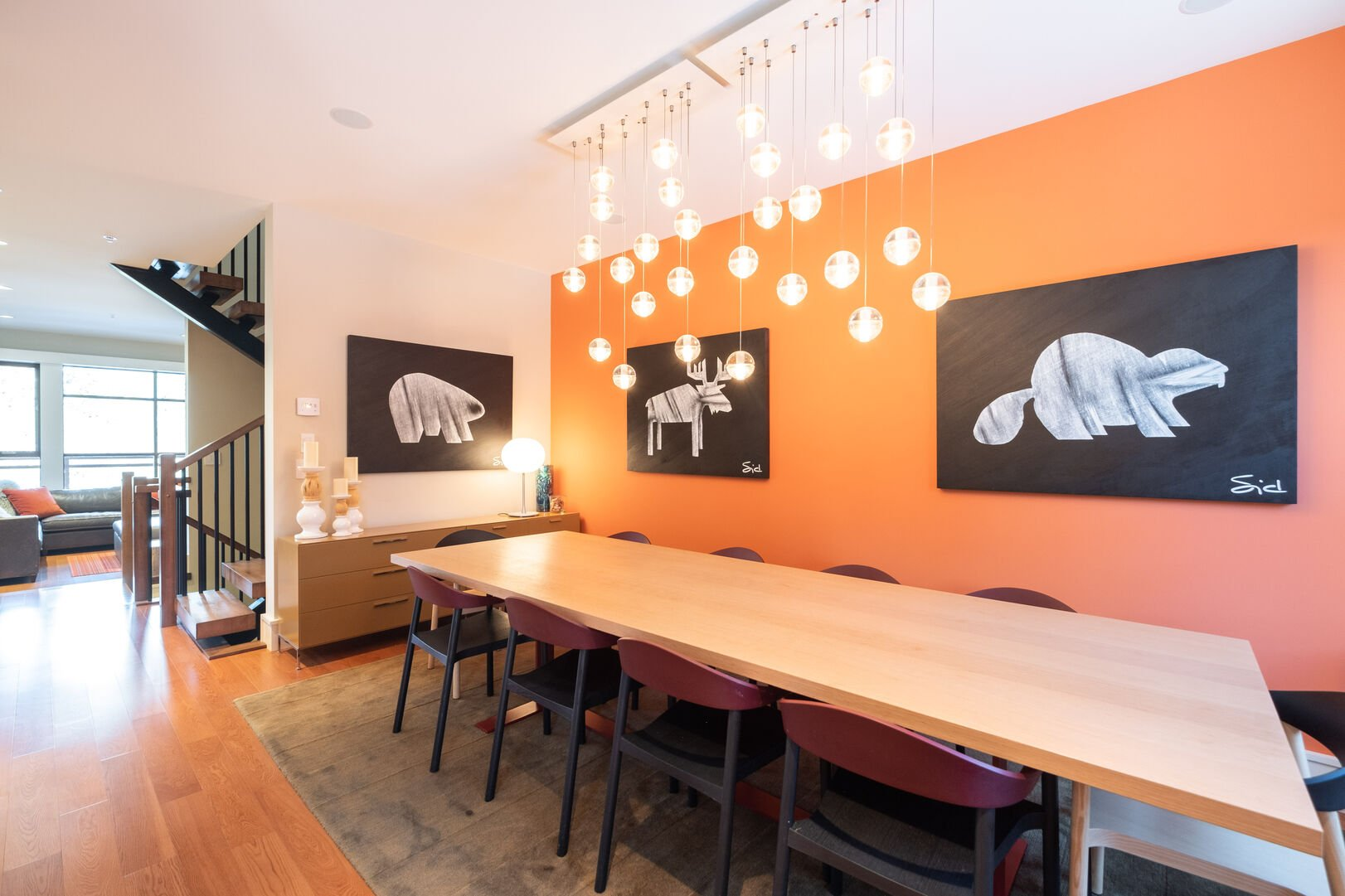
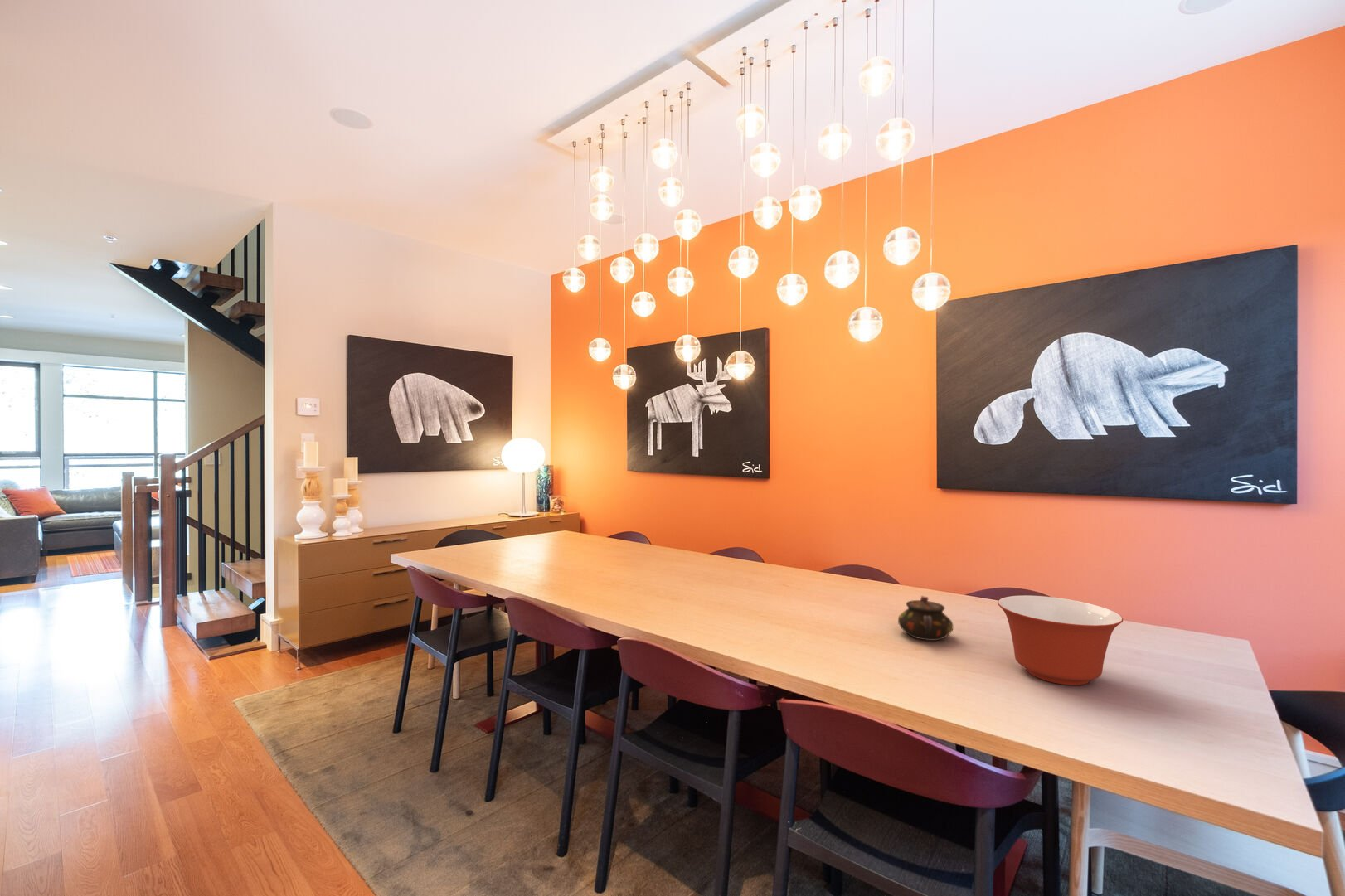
+ mixing bowl [997,595,1124,686]
+ teapot [897,595,954,642]
